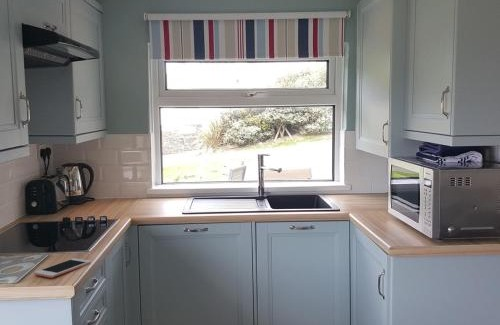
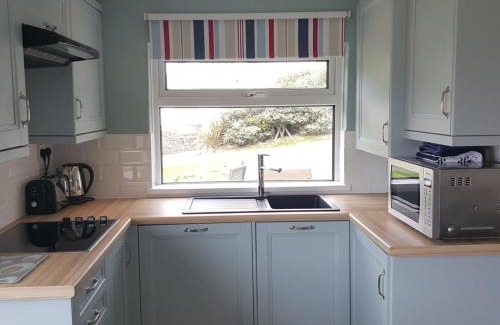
- cell phone [33,257,92,279]
